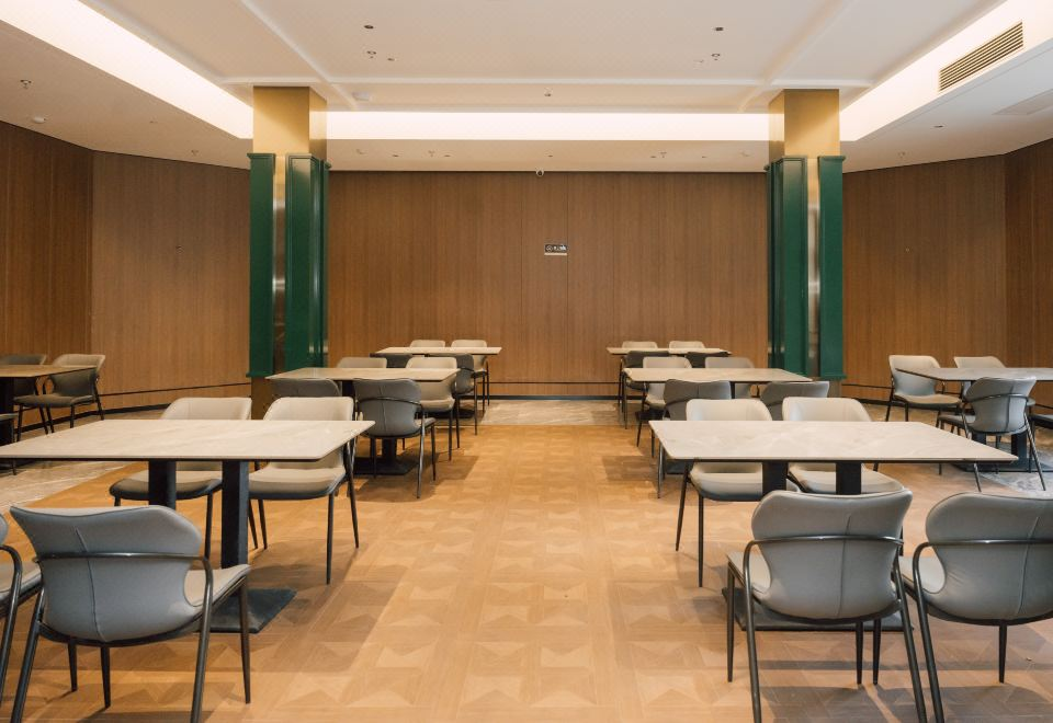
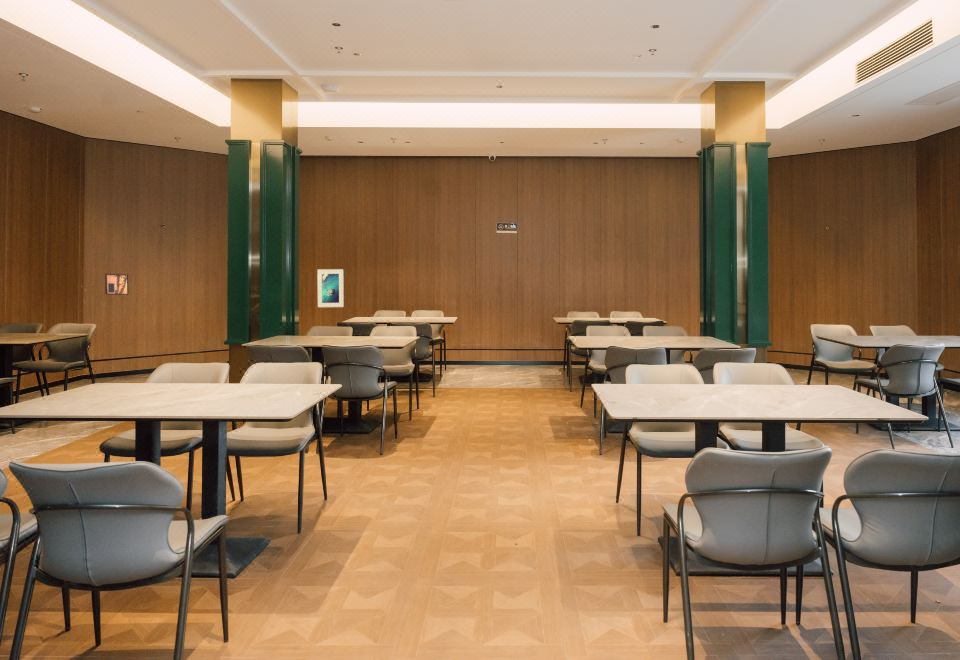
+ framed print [316,268,345,308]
+ wall art [104,273,129,296]
